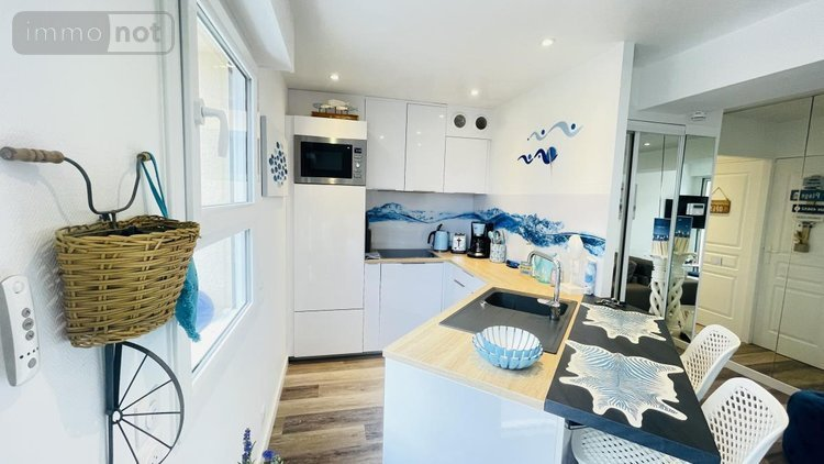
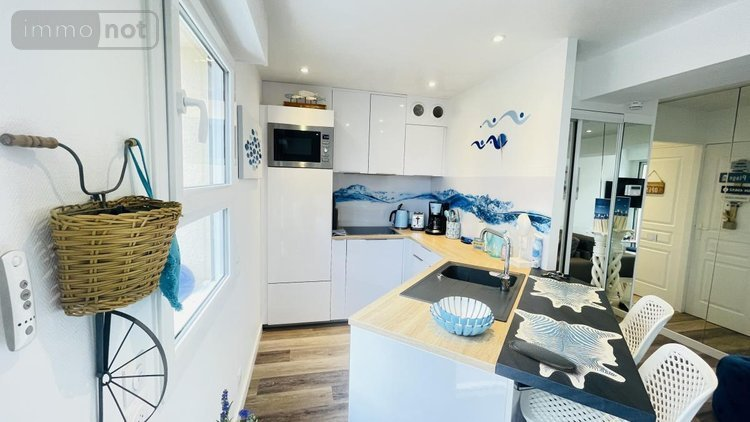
+ oval tray [507,339,578,372]
